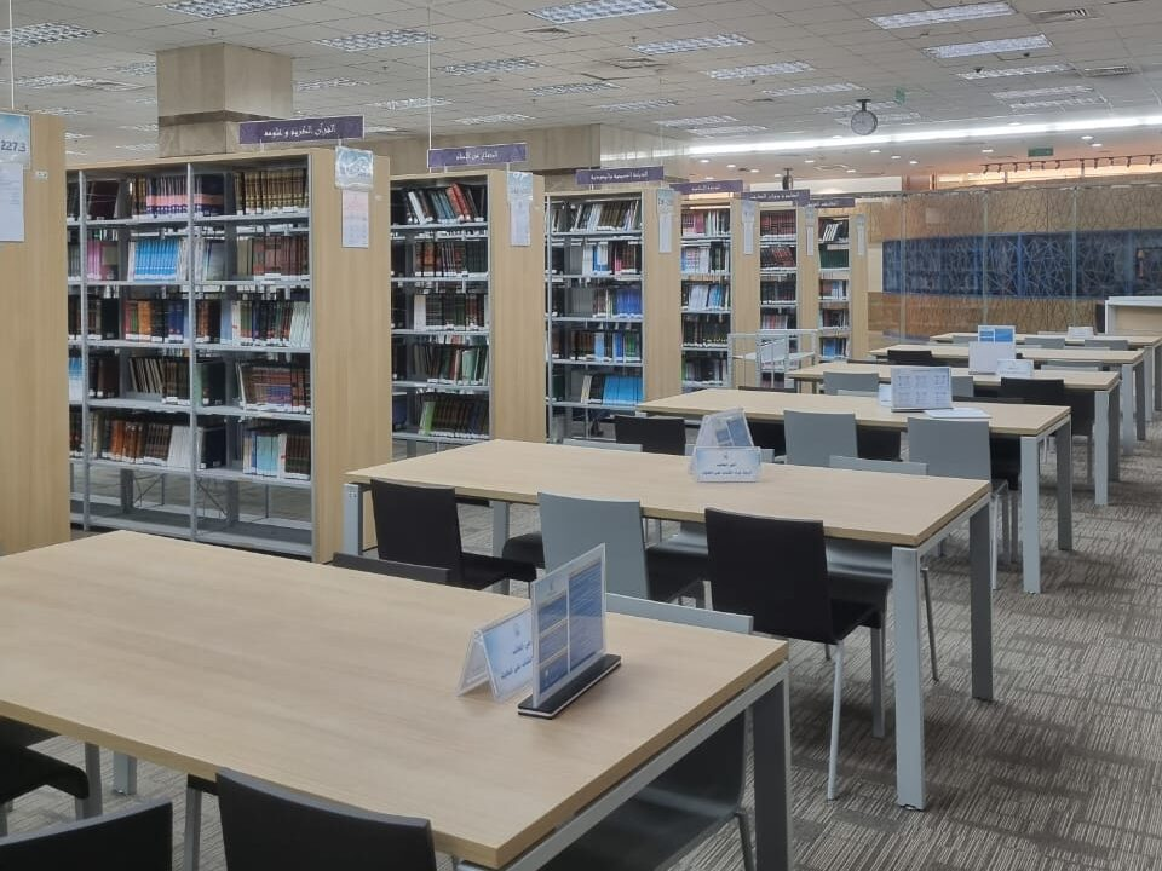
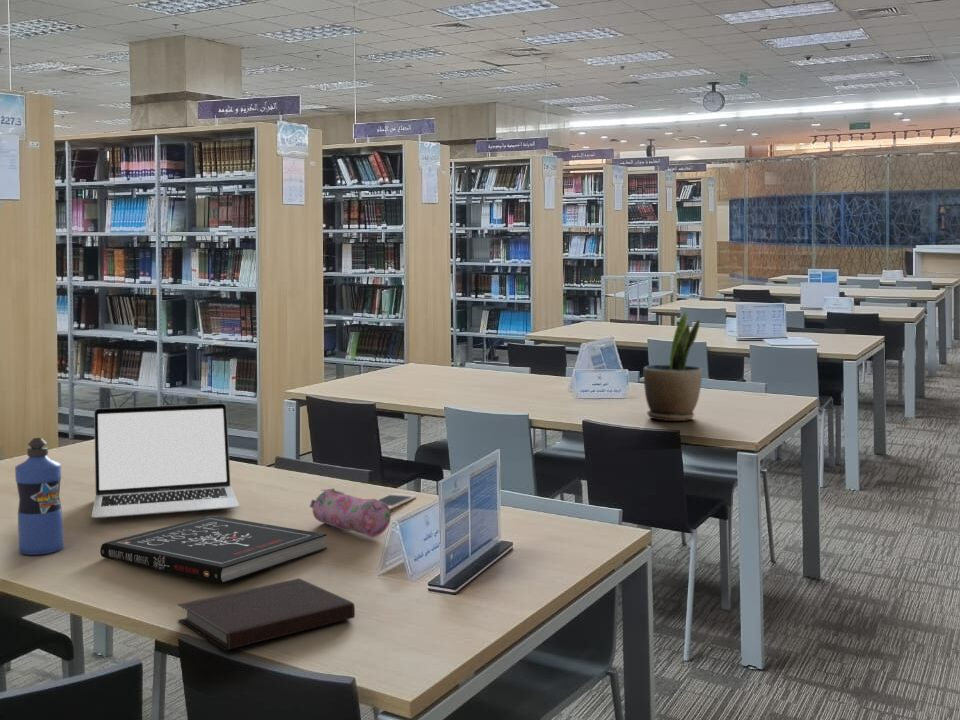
+ water bottle [14,437,64,556]
+ potted plant [643,310,704,422]
+ pencil case [309,487,392,539]
+ book [99,514,328,585]
+ laptop [91,402,240,519]
+ cell phone [377,493,417,511]
+ notebook [177,577,356,651]
